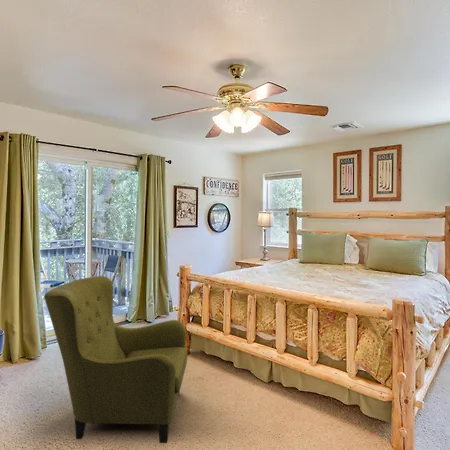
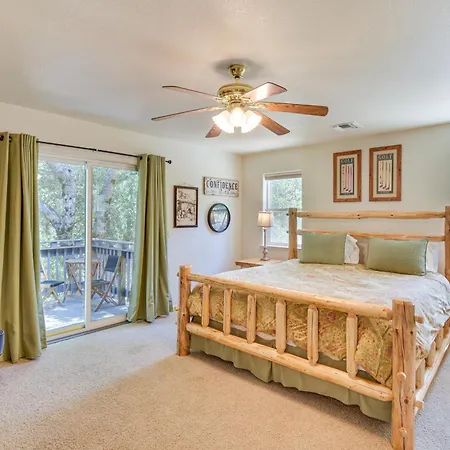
- armchair [43,275,189,444]
